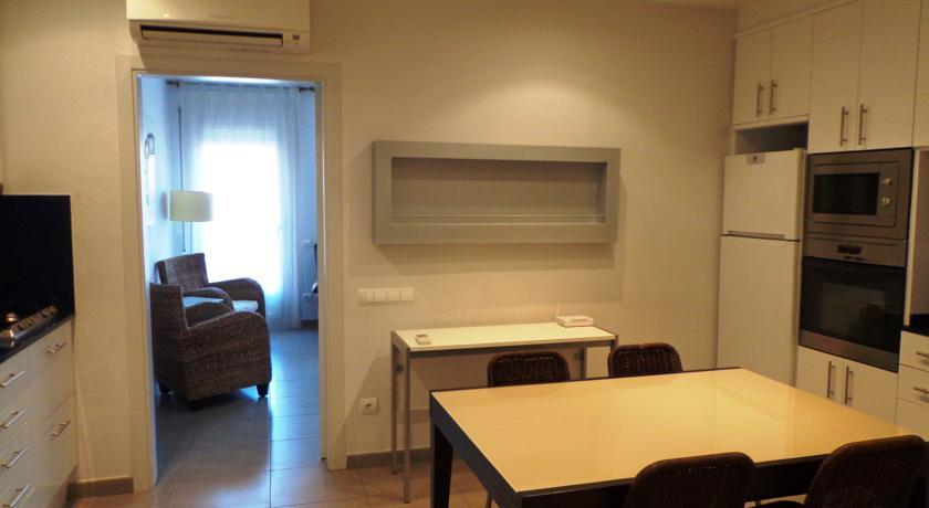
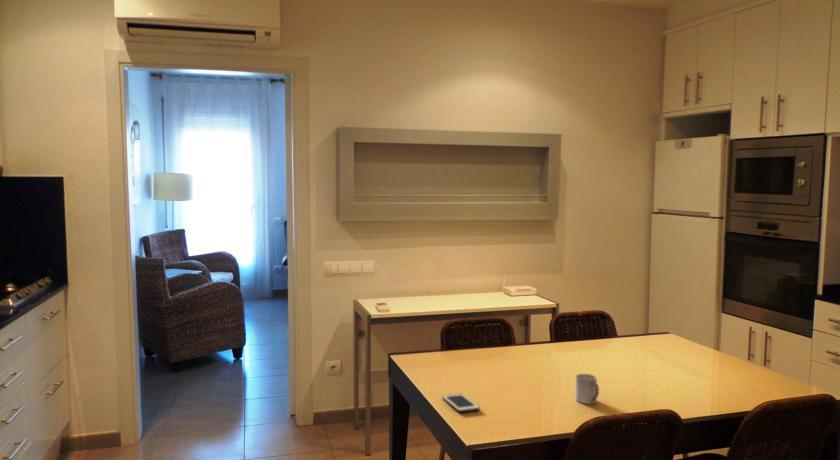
+ cell phone [441,393,481,413]
+ cup [574,373,600,405]
